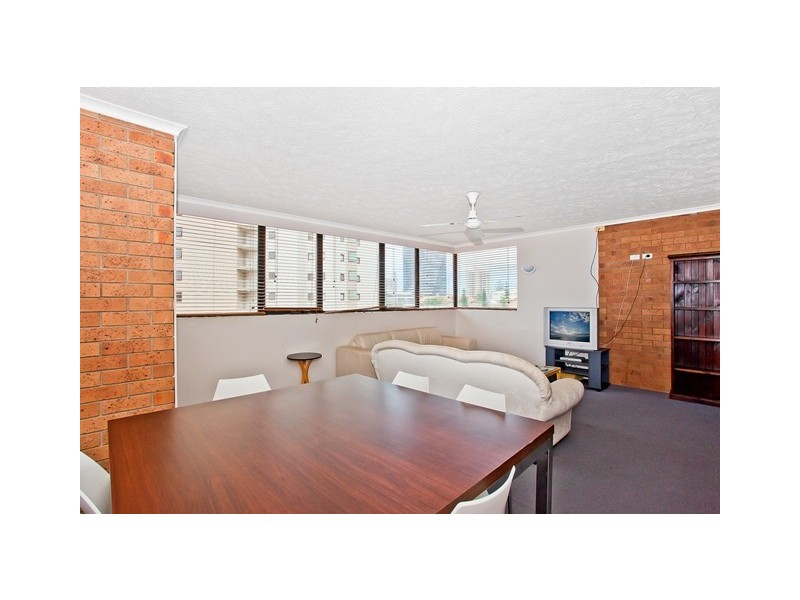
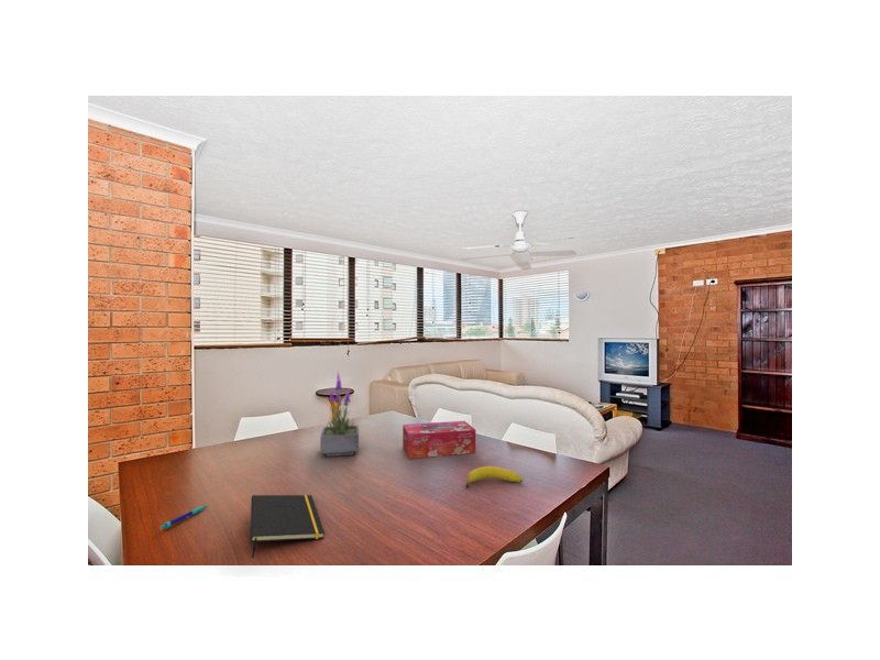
+ potted plant [319,370,360,458]
+ fruit [465,465,524,490]
+ notepad [250,494,326,559]
+ pen [160,504,209,530]
+ tissue box [402,420,476,460]
